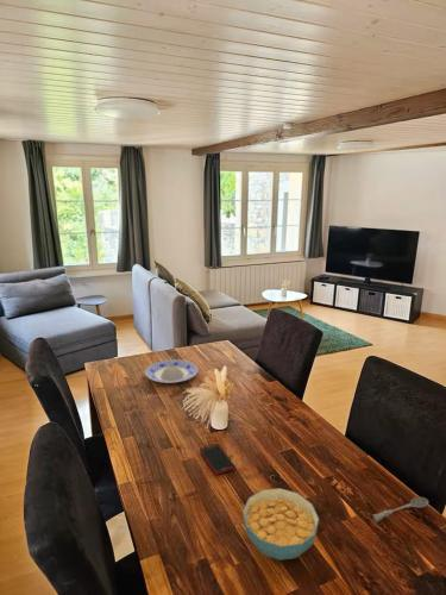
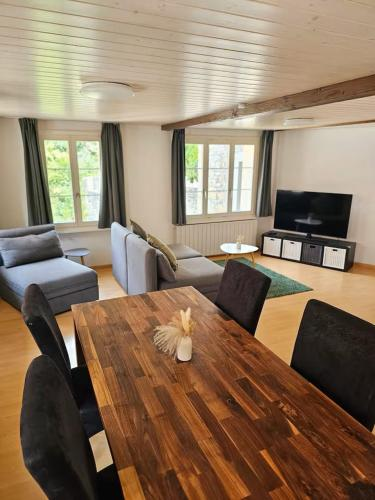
- plate [144,358,199,384]
- cereal bowl [241,487,320,562]
- soupspoon [372,496,429,522]
- cell phone [199,443,237,476]
